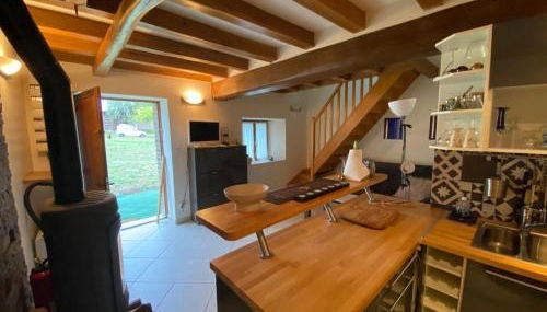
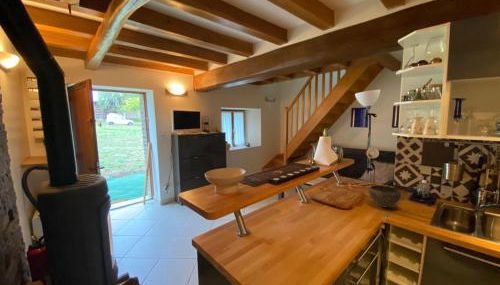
+ bowl [367,184,402,208]
